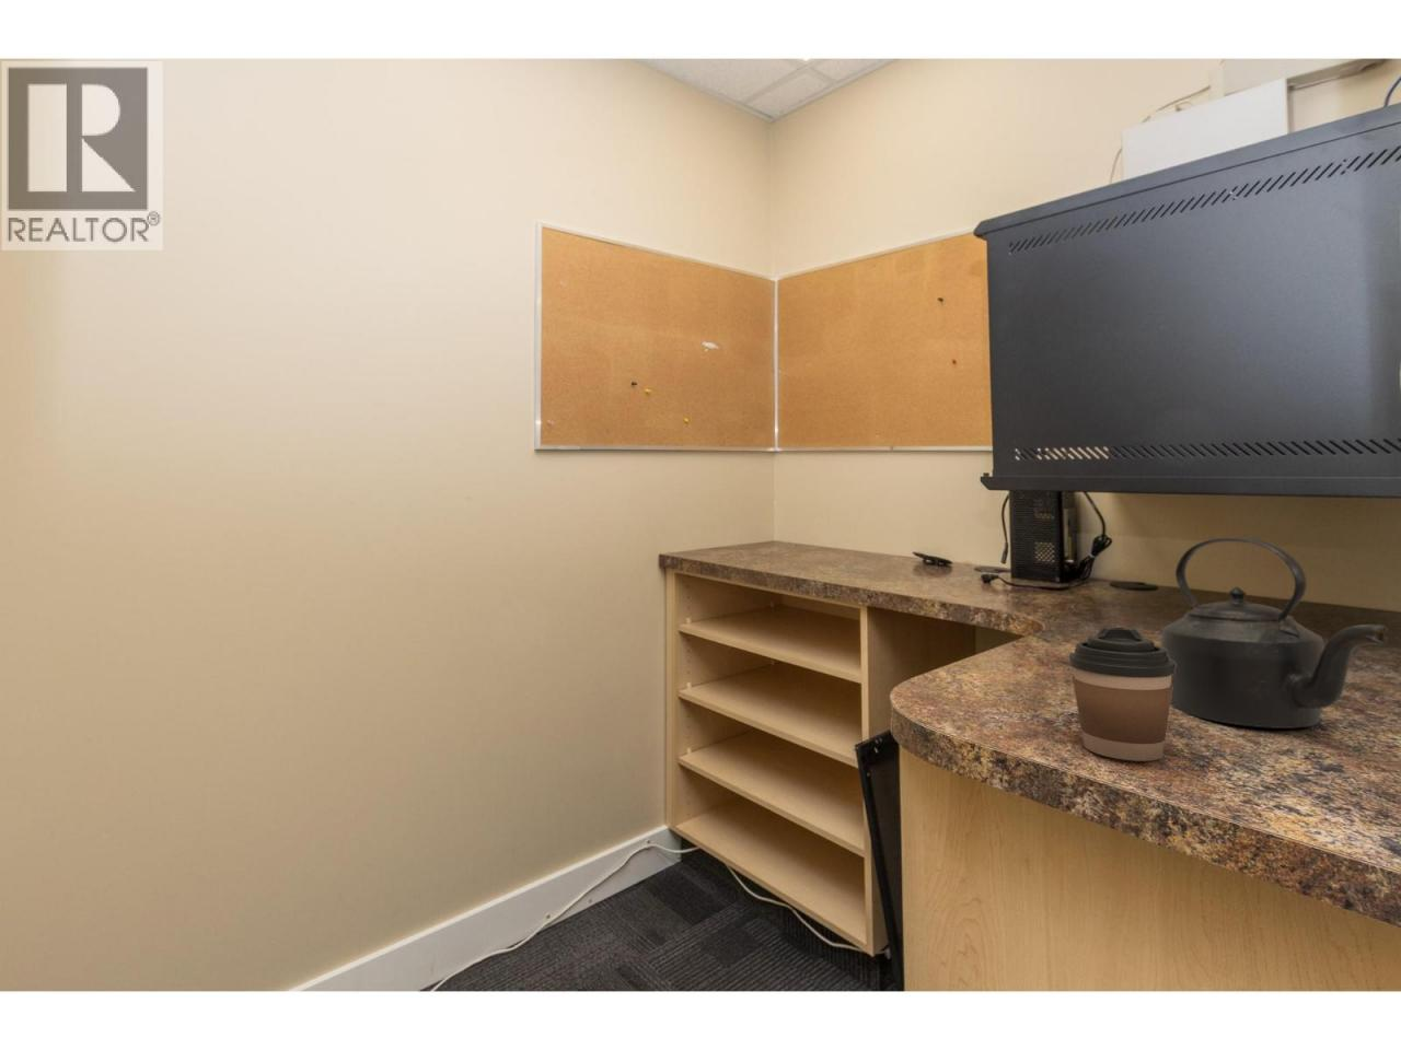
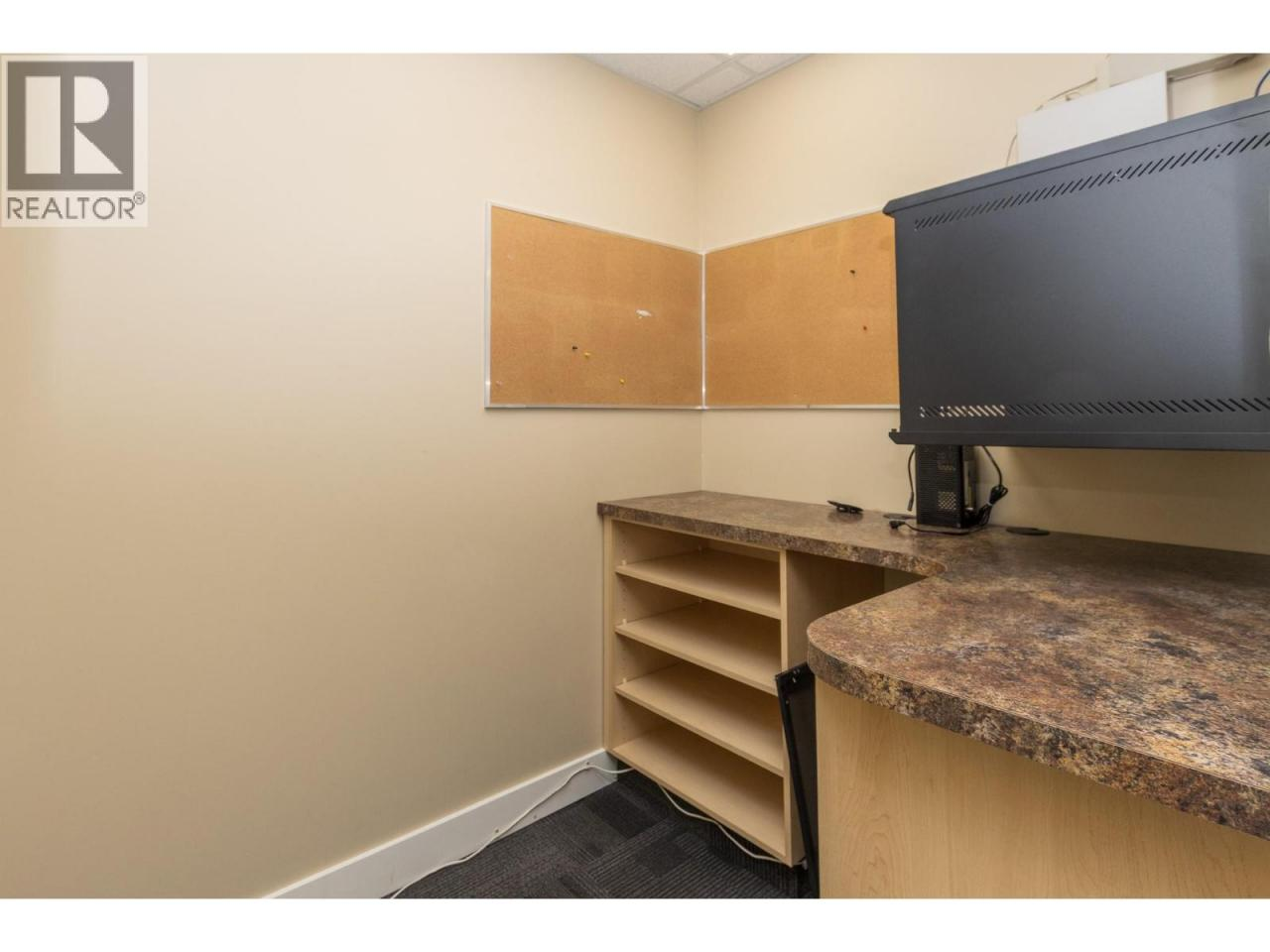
- kettle [1159,536,1389,729]
- coffee cup [1068,626,1176,762]
